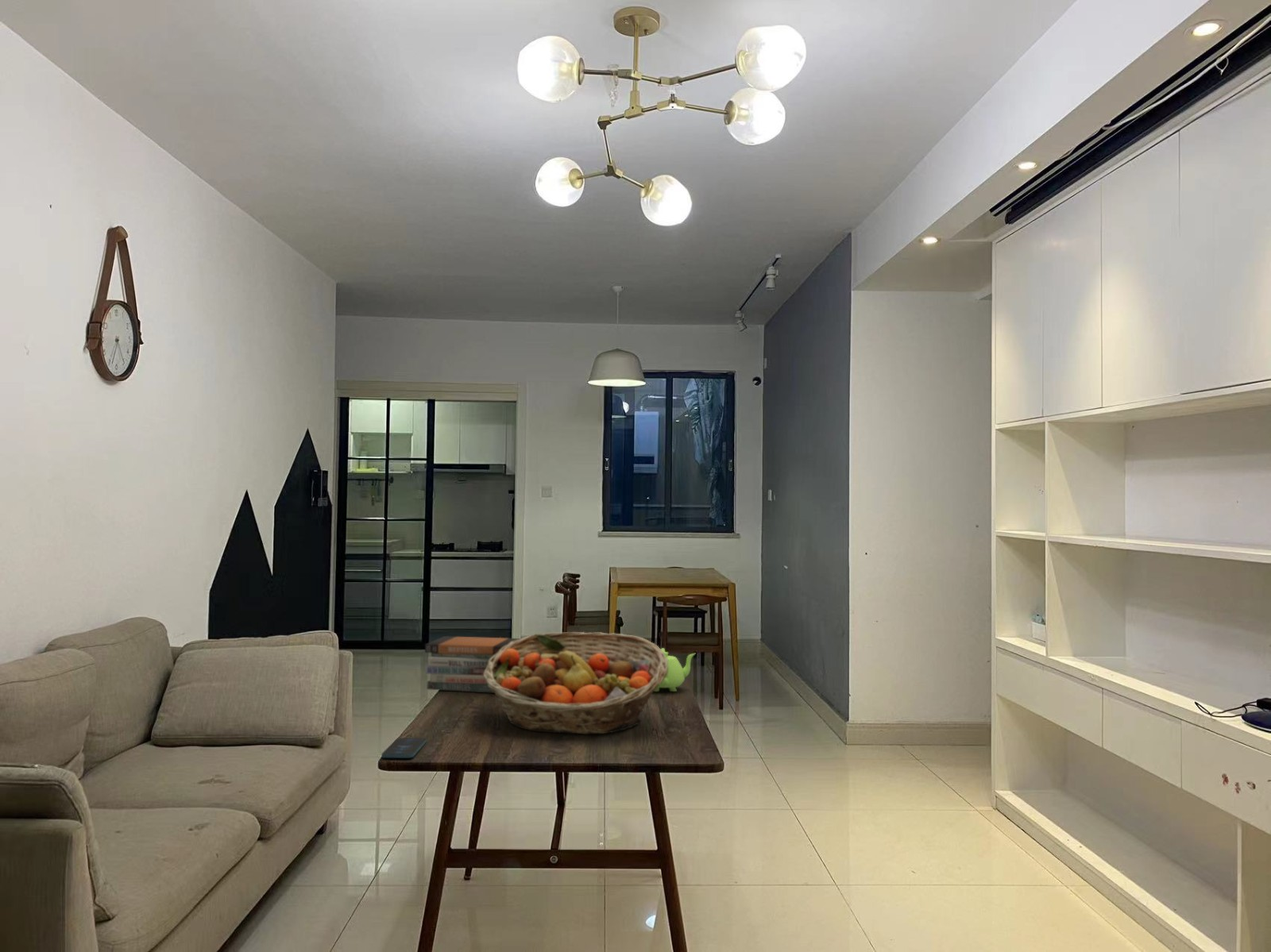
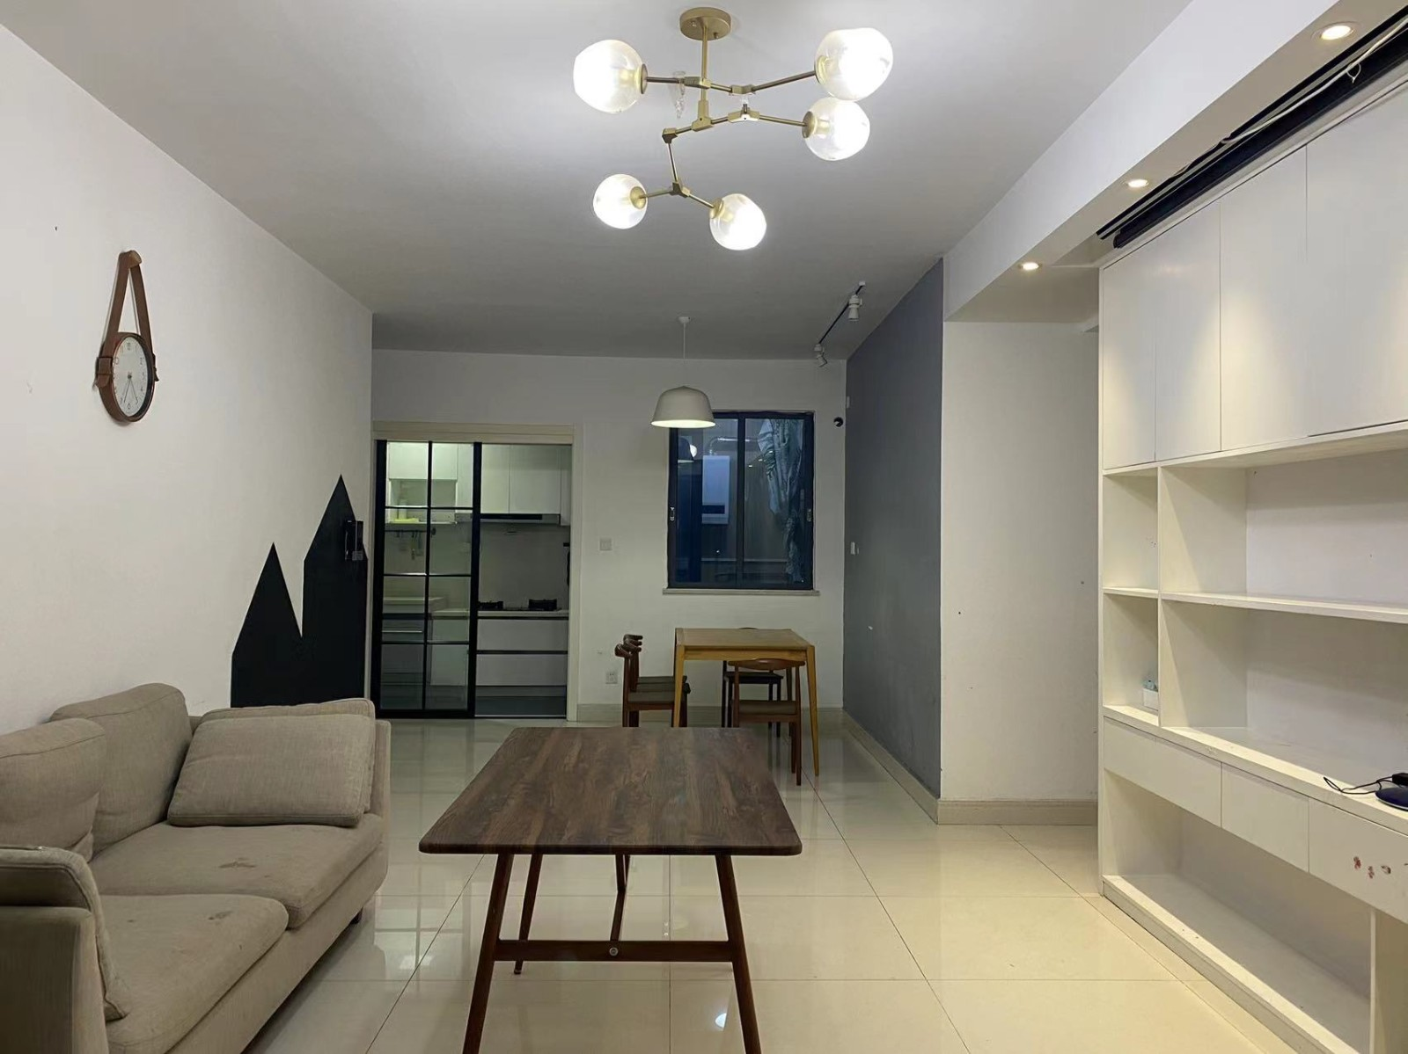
- fruit basket [484,631,668,735]
- smartphone [381,737,427,758]
- teapot [636,647,696,692]
- book stack [424,635,521,694]
